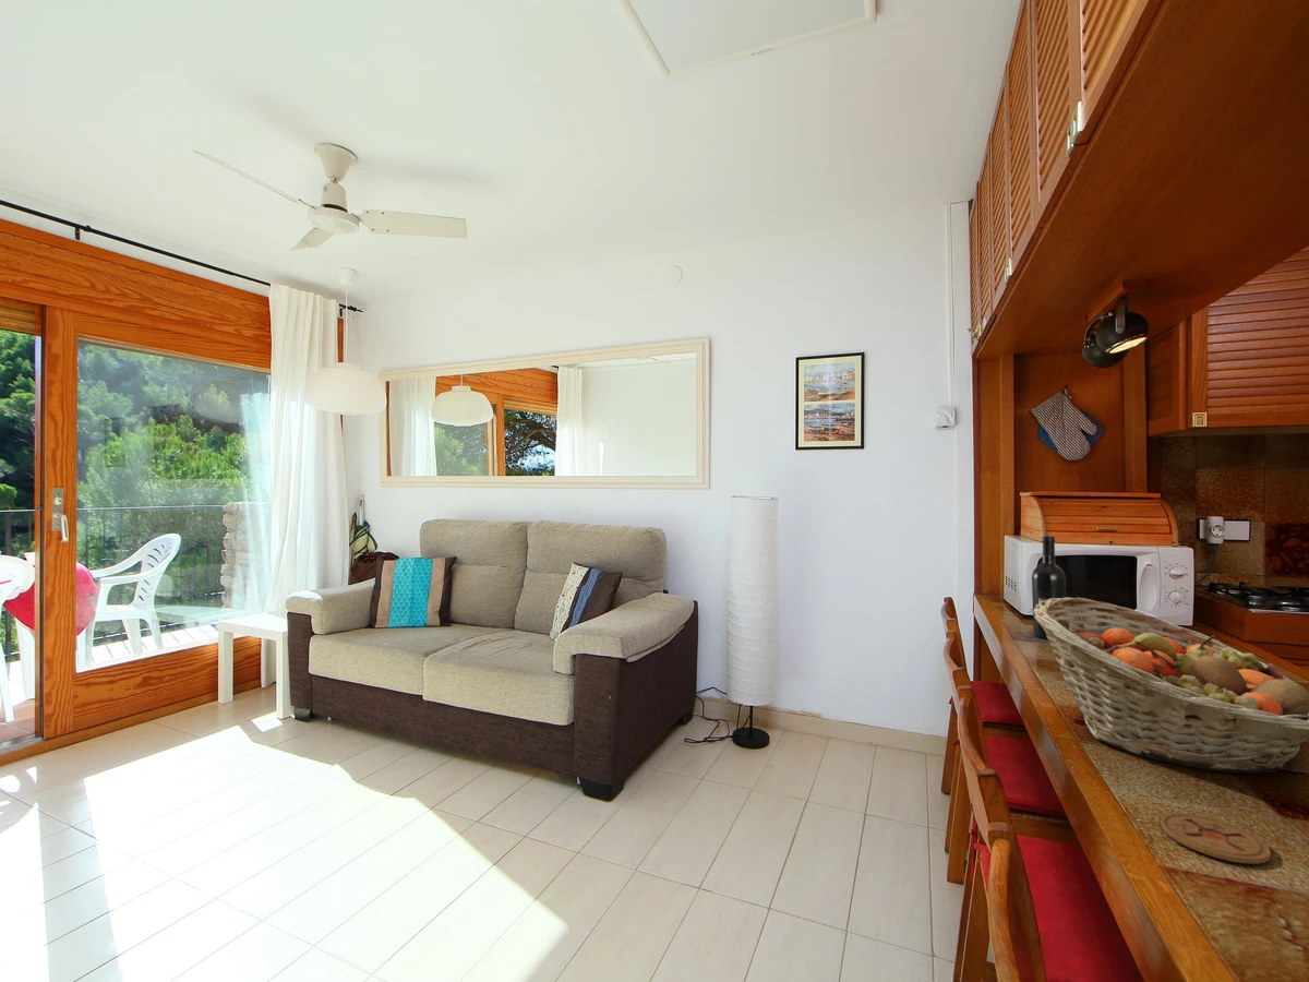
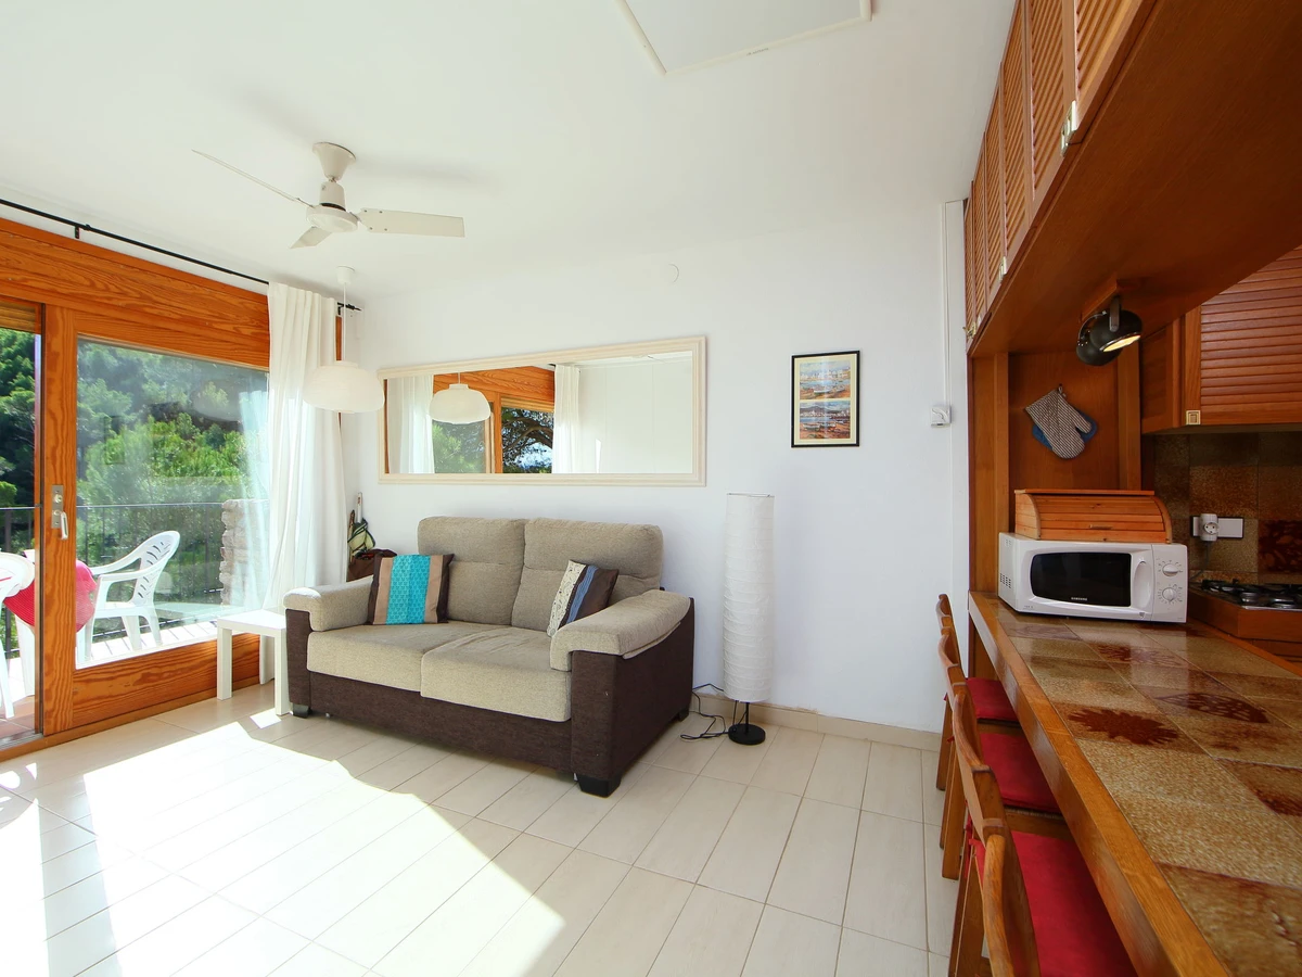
- fruit basket [1034,597,1309,775]
- coaster [1160,813,1272,865]
- wine bottle [1031,535,1067,639]
